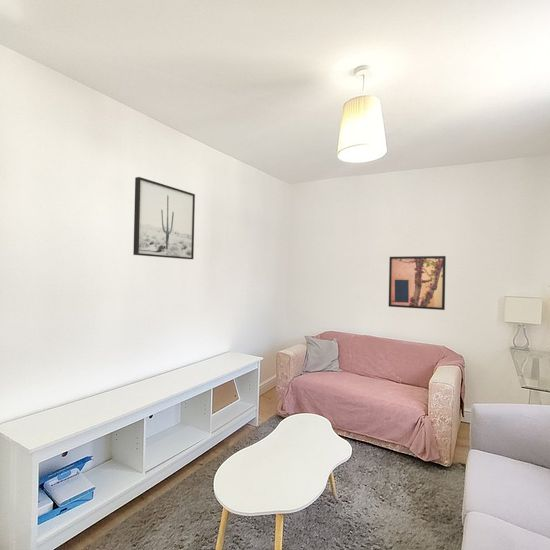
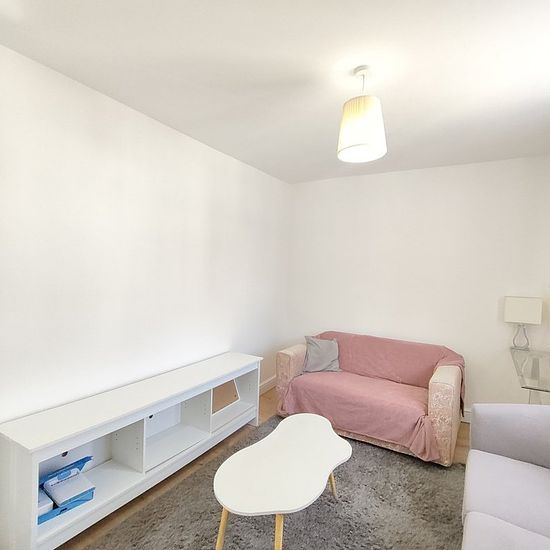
- wall art [132,176,196,260]
- wall art [388,255,447,311]
